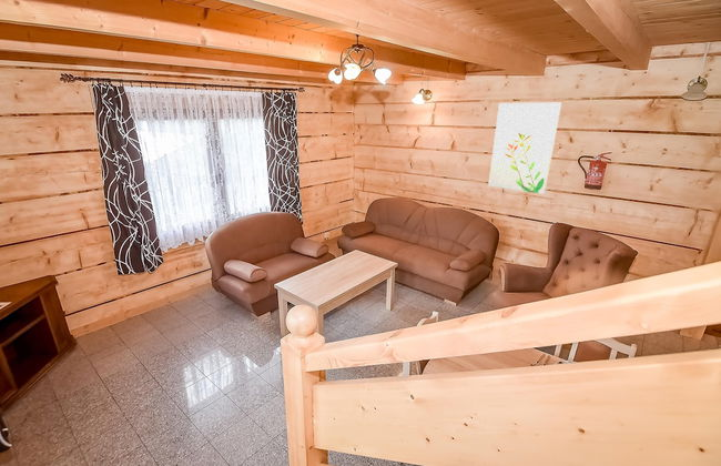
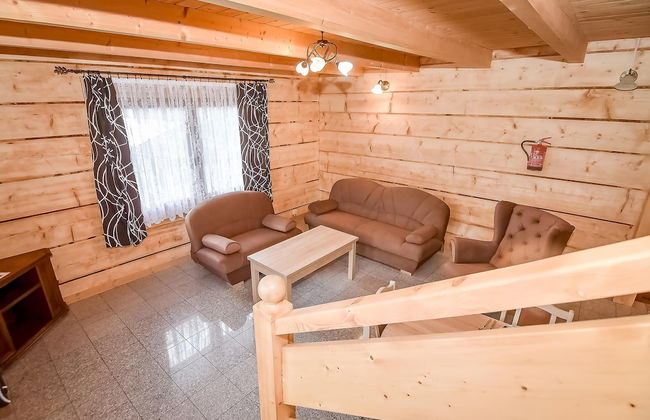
- wall art [487,102,562,195]
